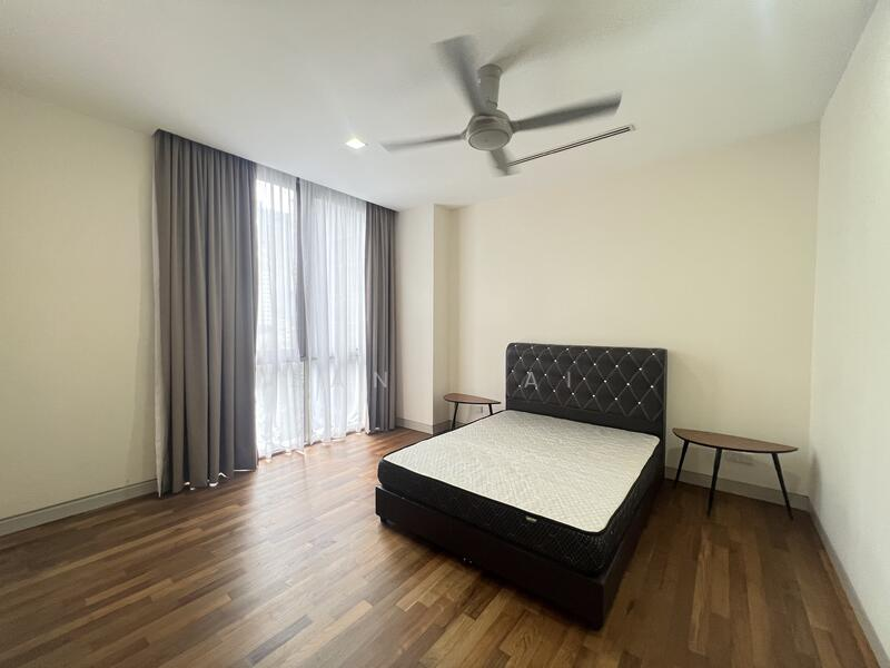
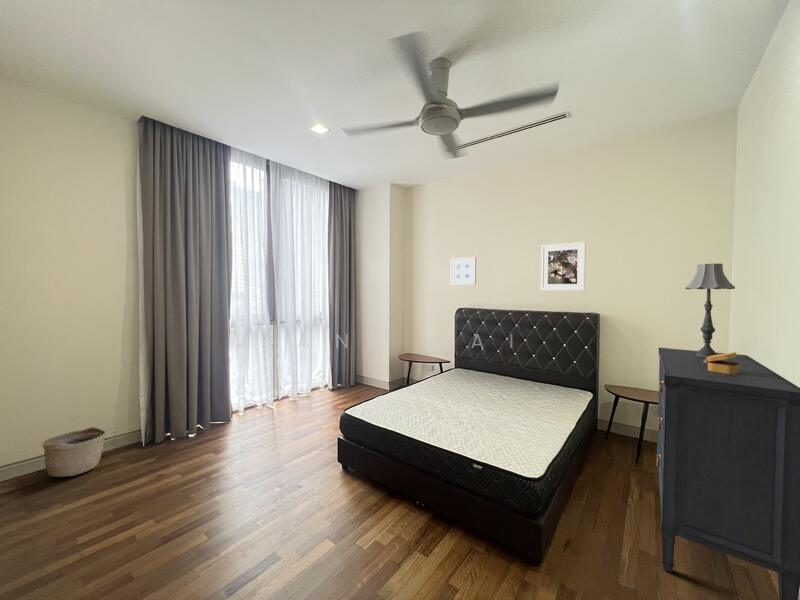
+ table lamp [684,263,736,357]
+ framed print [540,241,587,292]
+ wall art [450,256,477,286]
+ jewelry box [703,351,739,374]
+ dresser [655,347,800,600]
+ basket [41,426,107,478]
